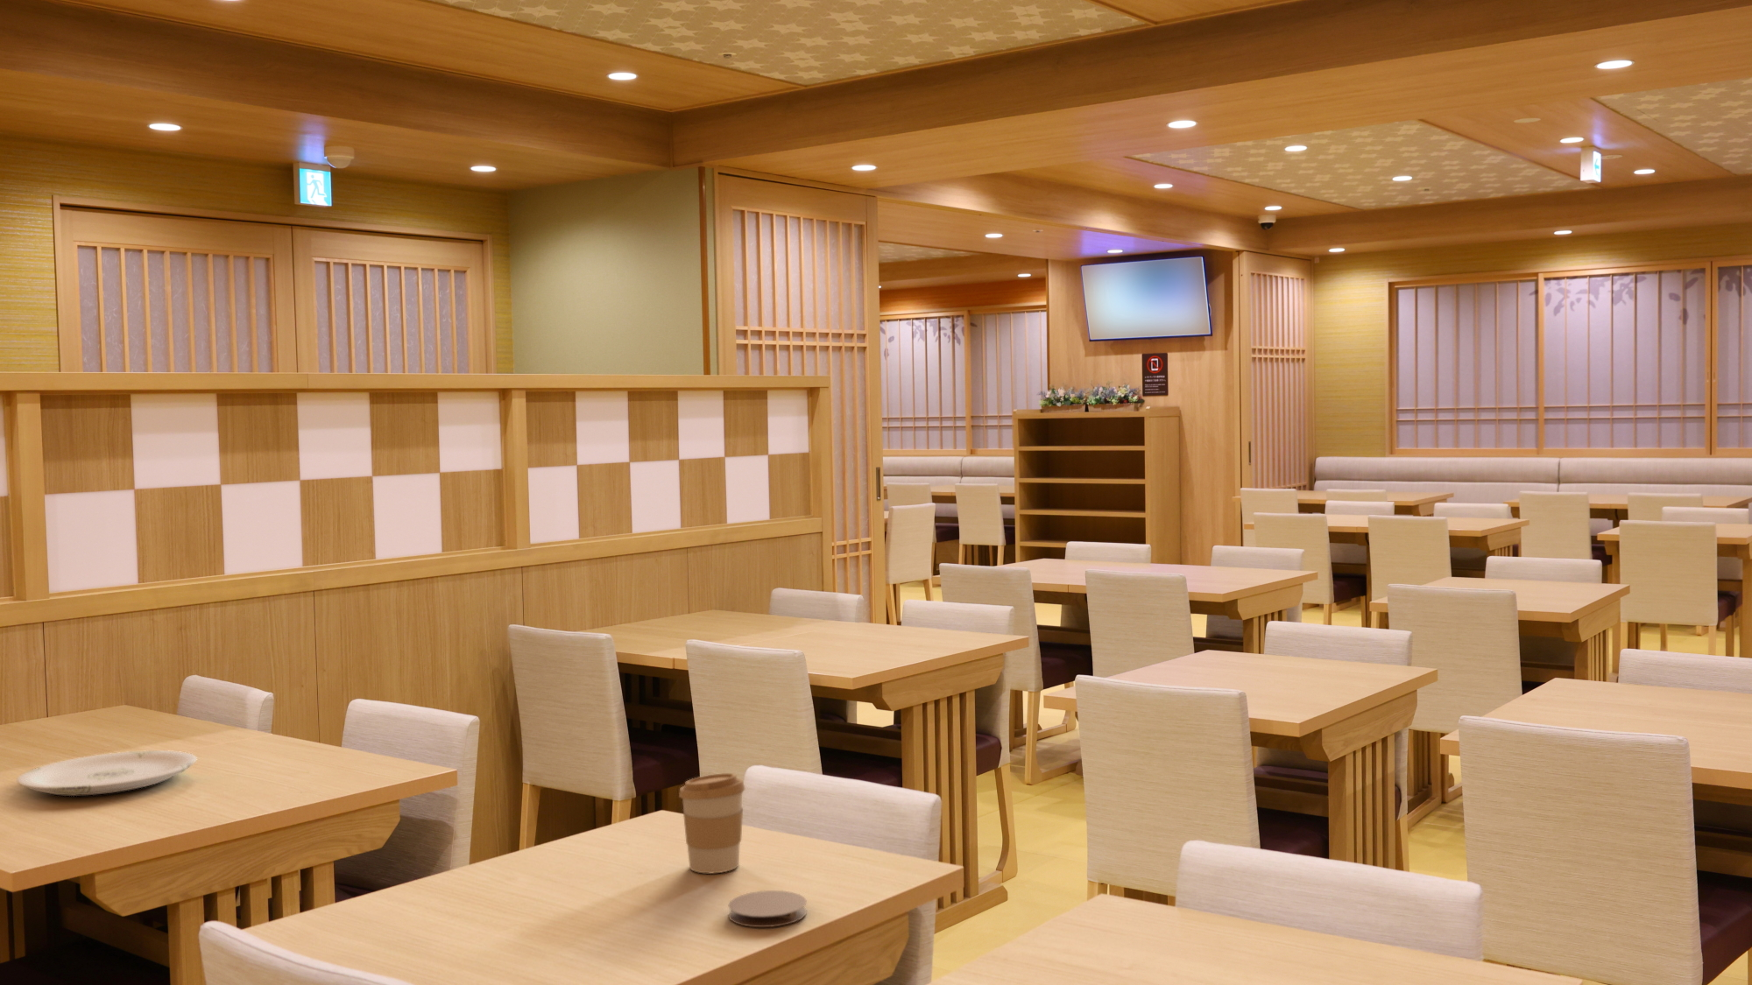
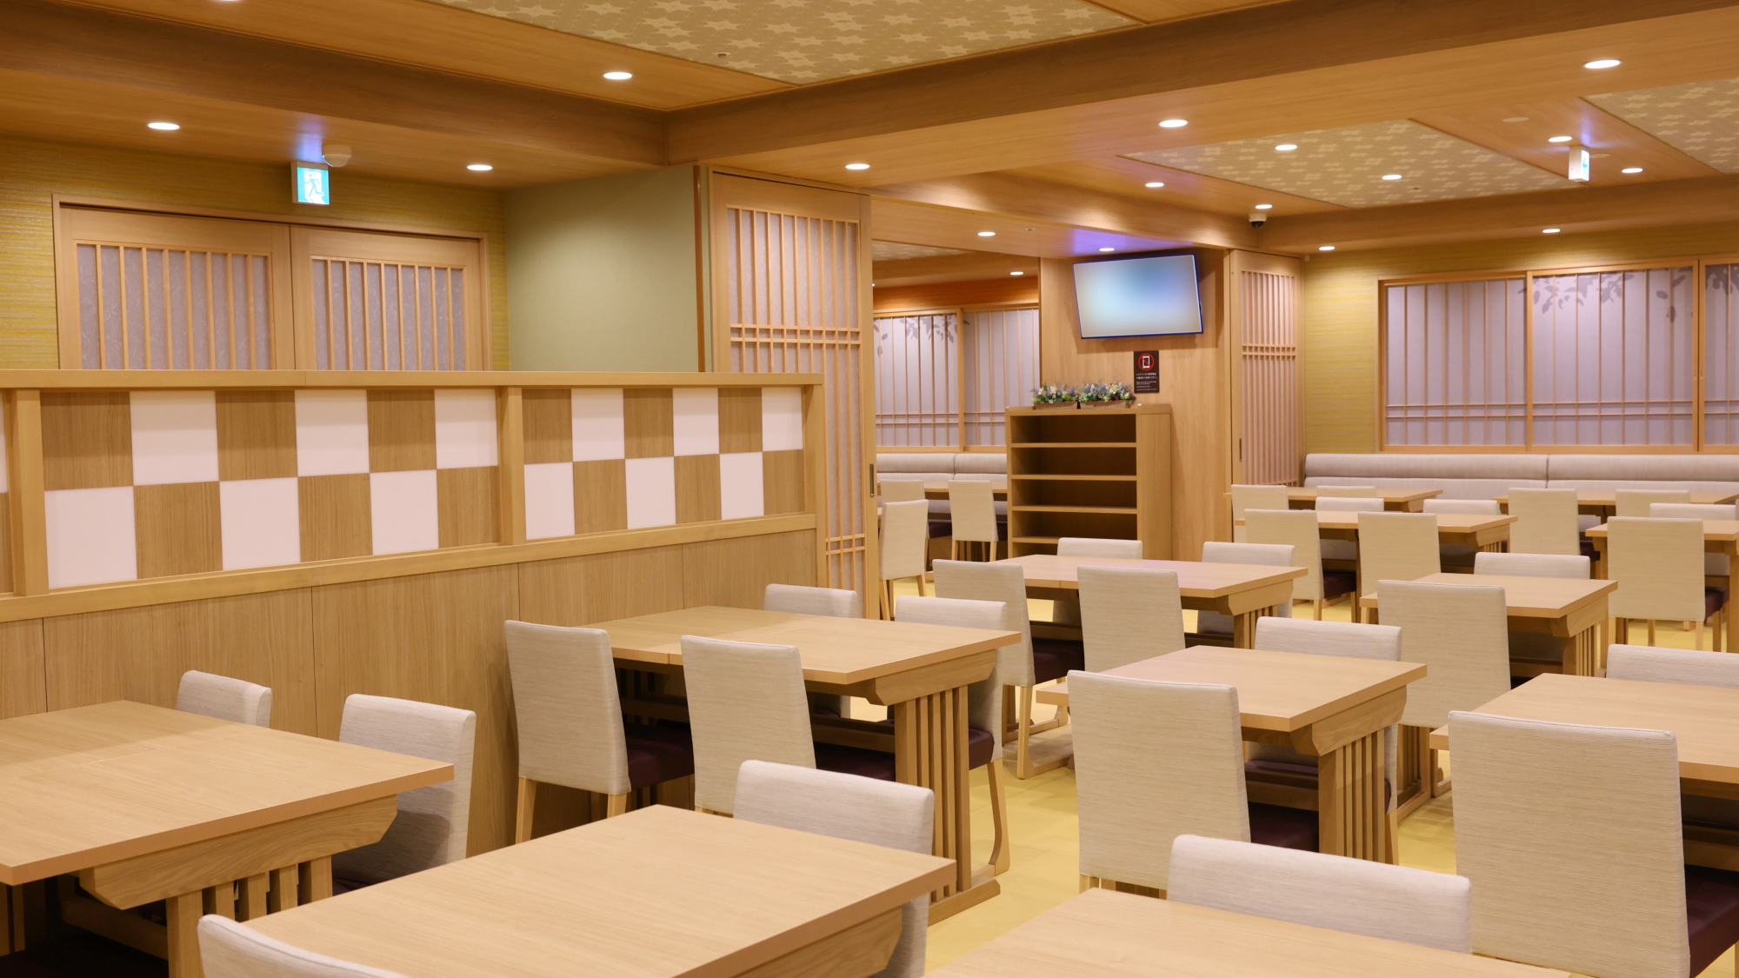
- coffee cup [677,772,746,874]
- plate [16,749,199,796]
- coaster [727,890,807,928]
